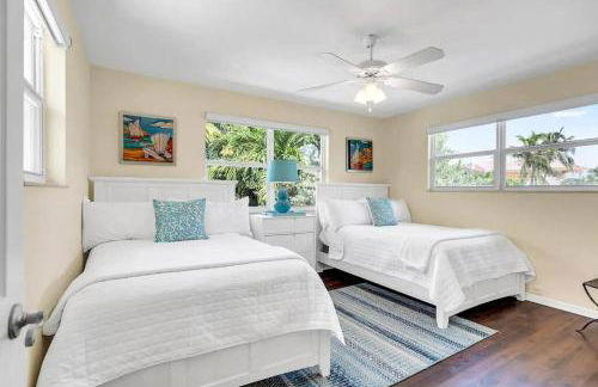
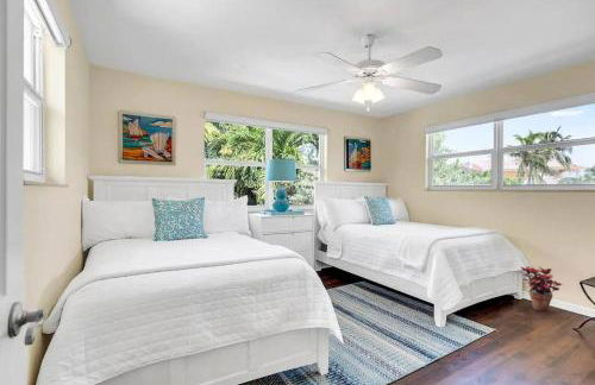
+ potted plant [520,265,563,313]
